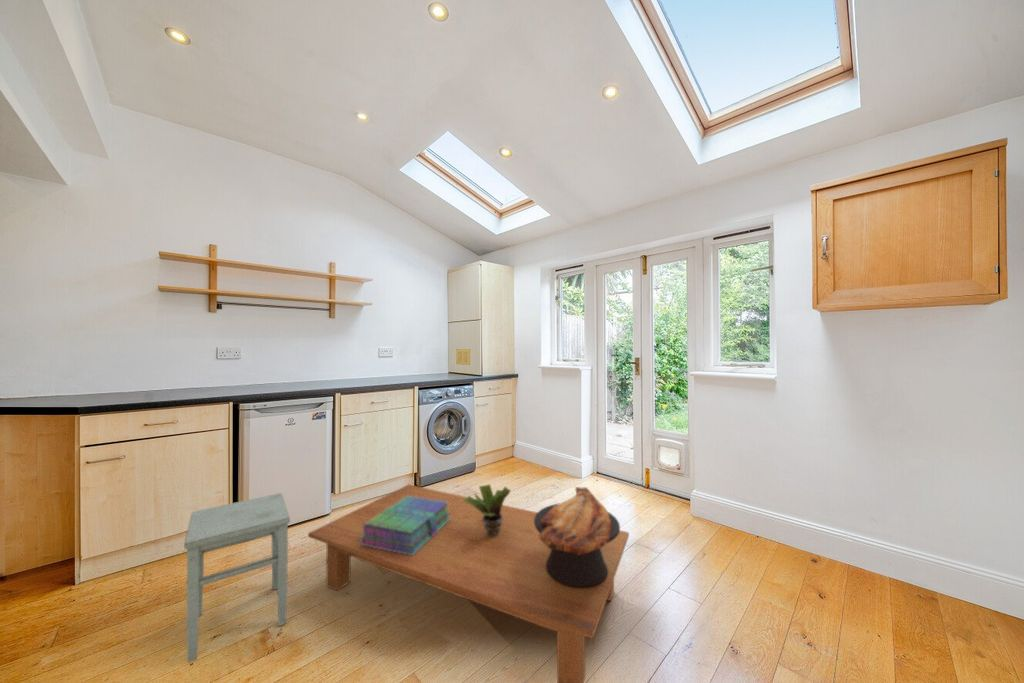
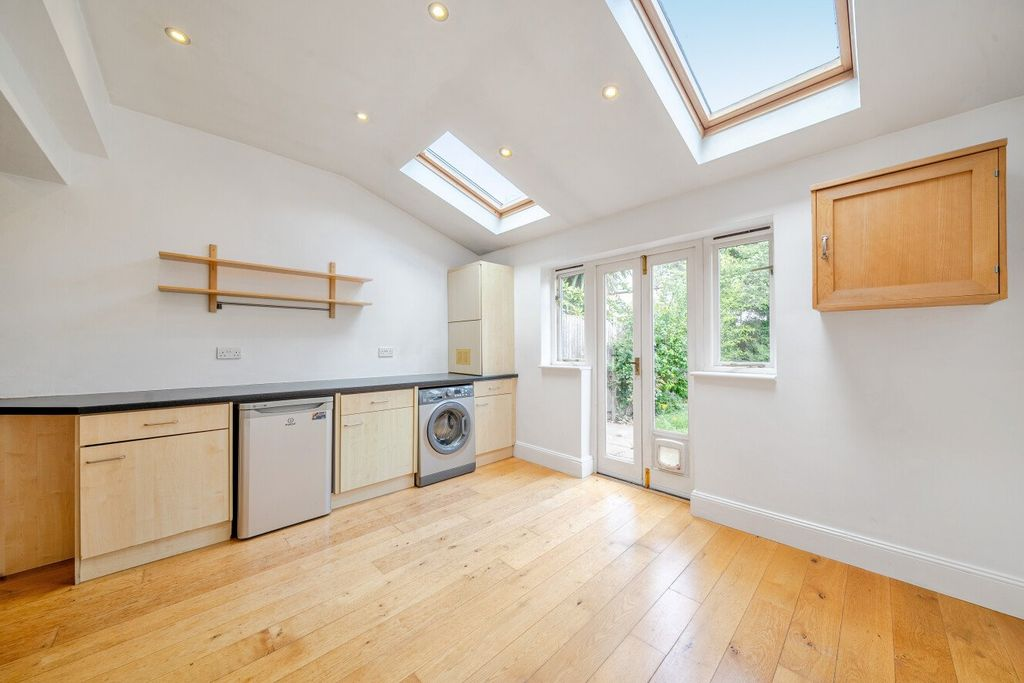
- stack of books [360,496,451,555]
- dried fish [534,486,621,588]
- potted plant [464,483,512,537]
- stool [183,492,291,663]
- coffee table [307,483,630,683]
